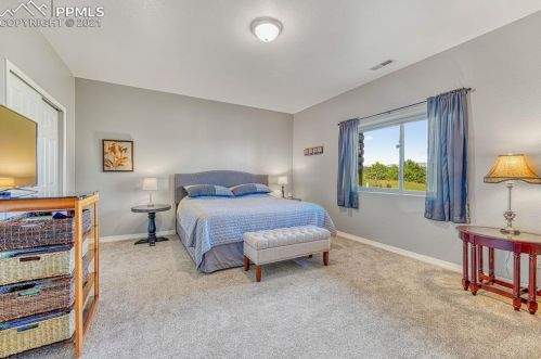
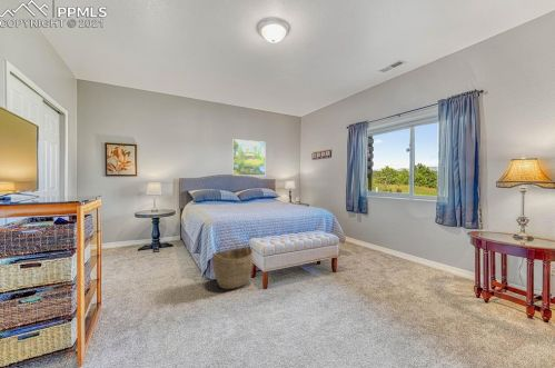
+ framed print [231,138,267,177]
+ woven basket [211,236,255,290]
